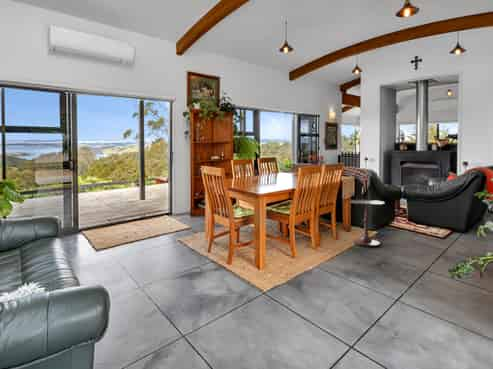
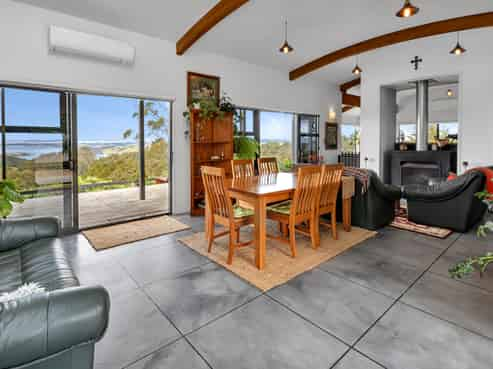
- side table [350,199,386,247]
